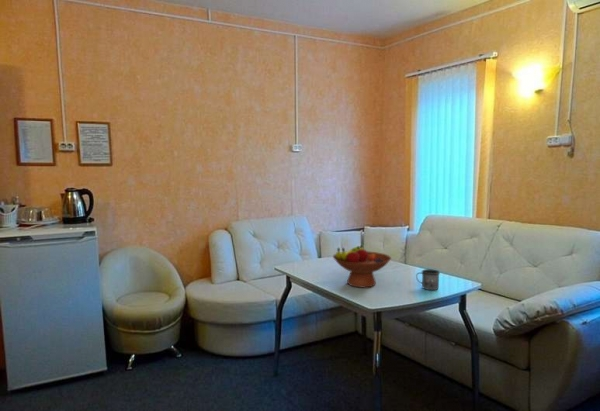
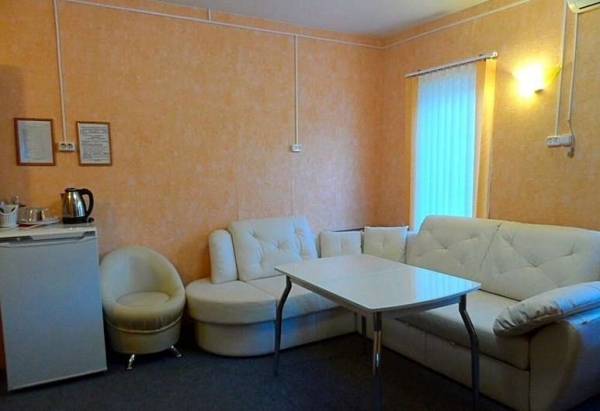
- mug [415,268,441,291]
- fruit bowl [332,245,392,289]
